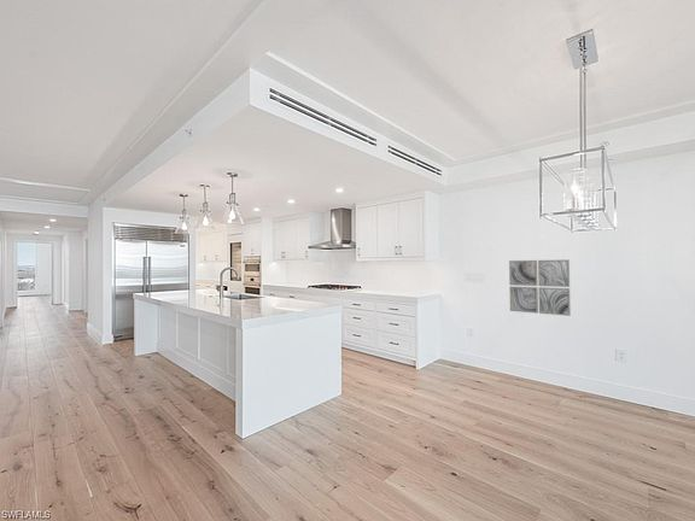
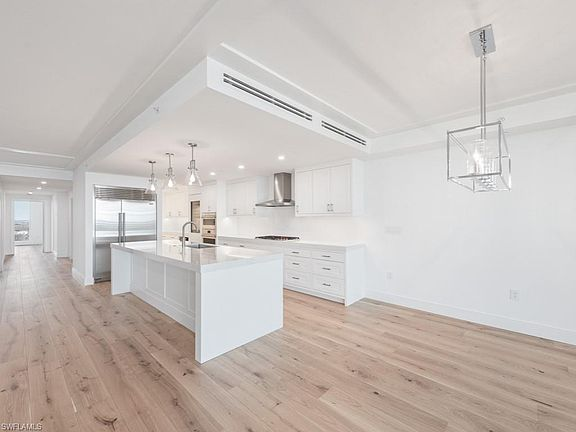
- wall art [508,258,572,317]
